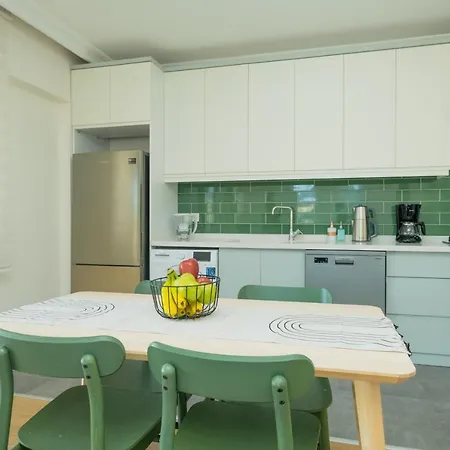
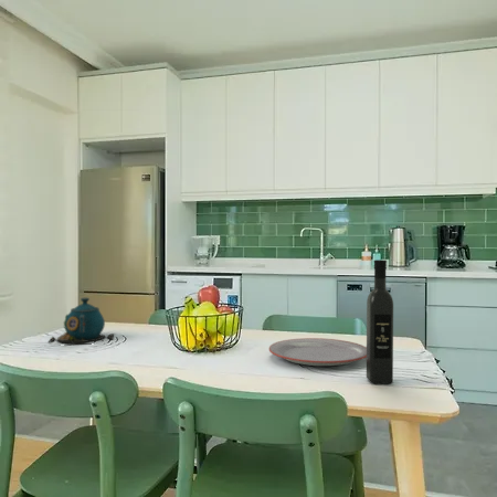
+ teapot [47,297,115,346]
+ plate [268,337,367,367]
+ wine bottle [366,258,394,384]
